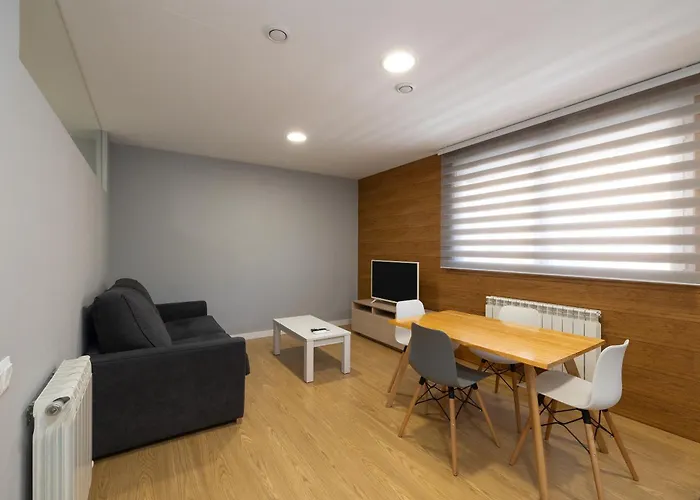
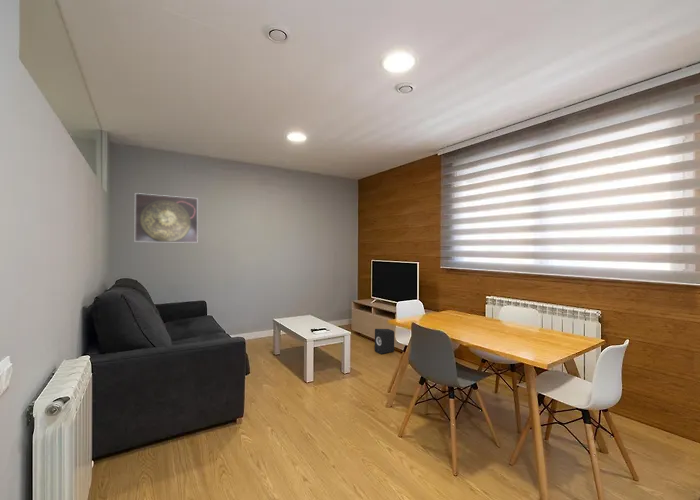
+ speaker [374,328,395,355]
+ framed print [134,192,199,244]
